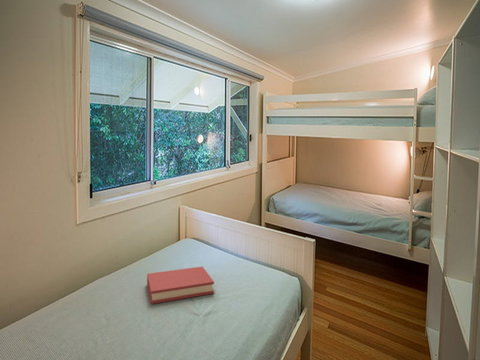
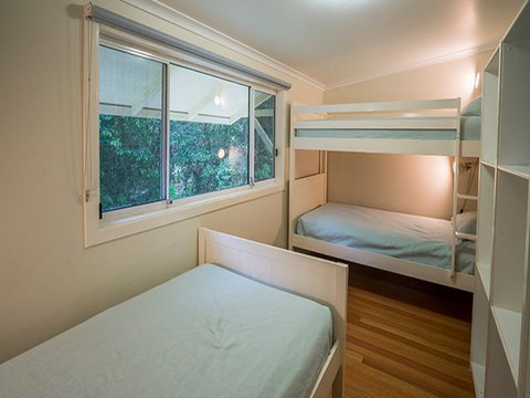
- hardback book [146,266,215,305]
